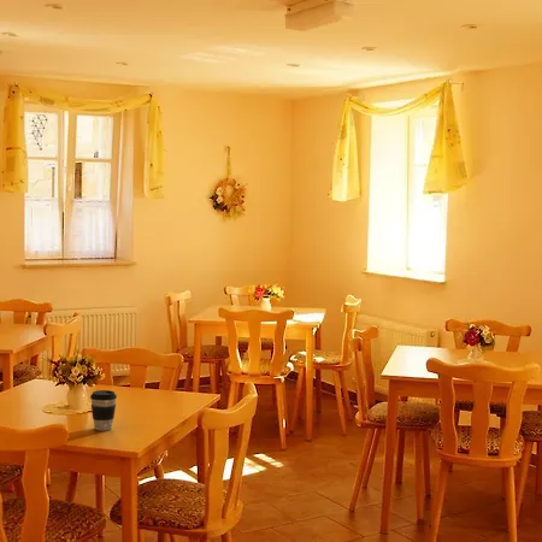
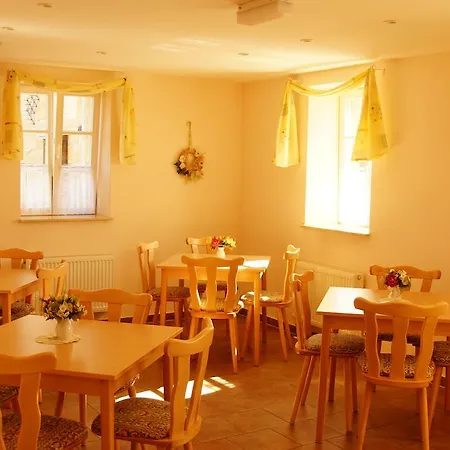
- coffee cup [89,389,118,431]
